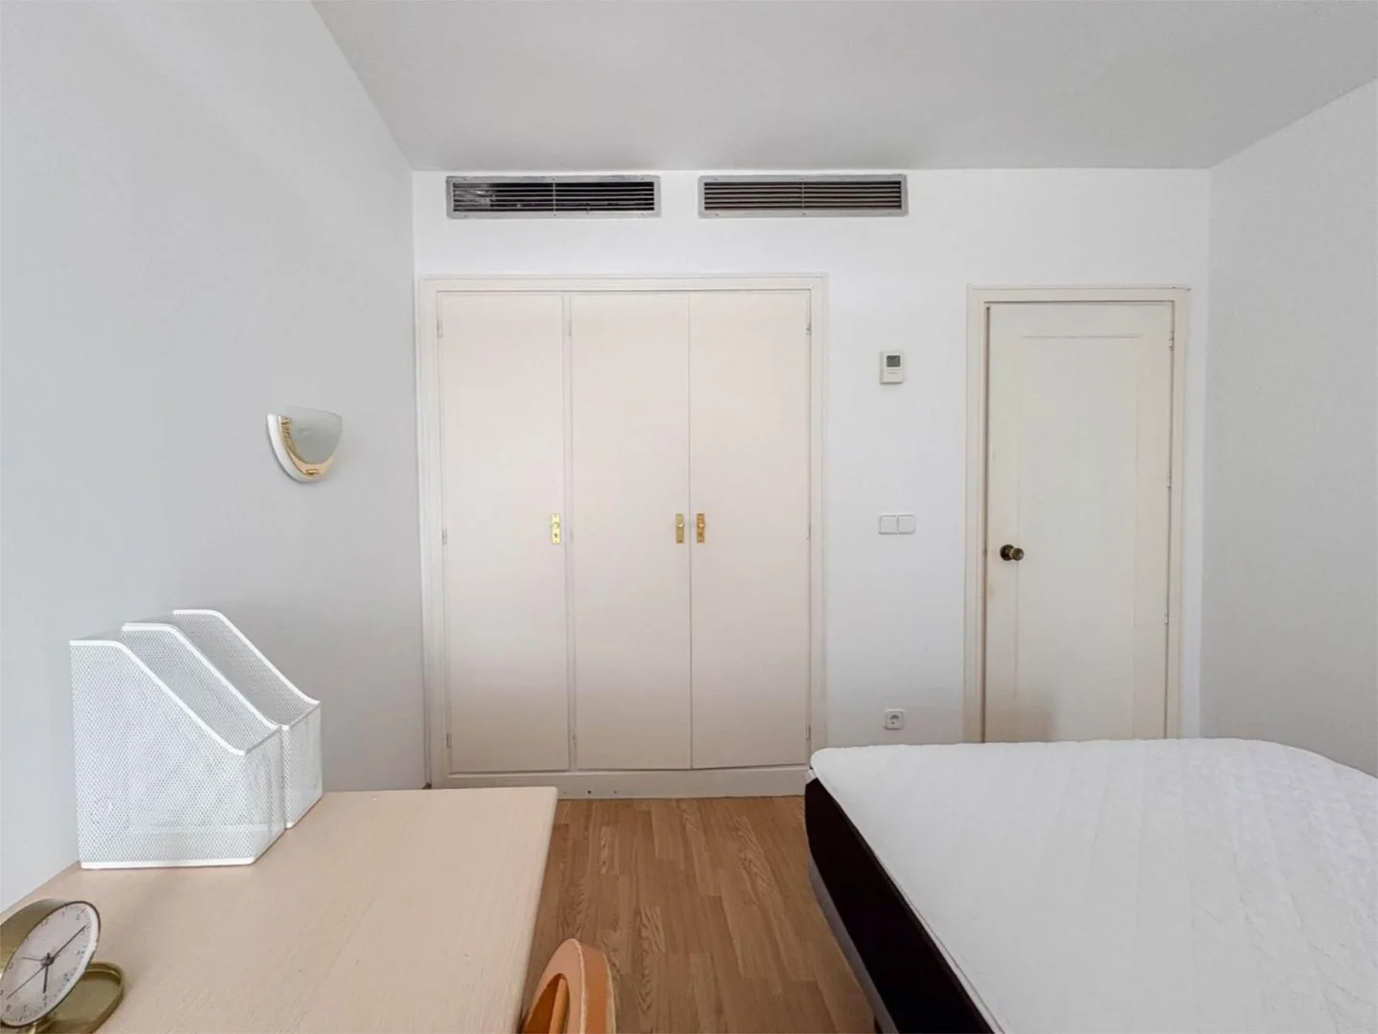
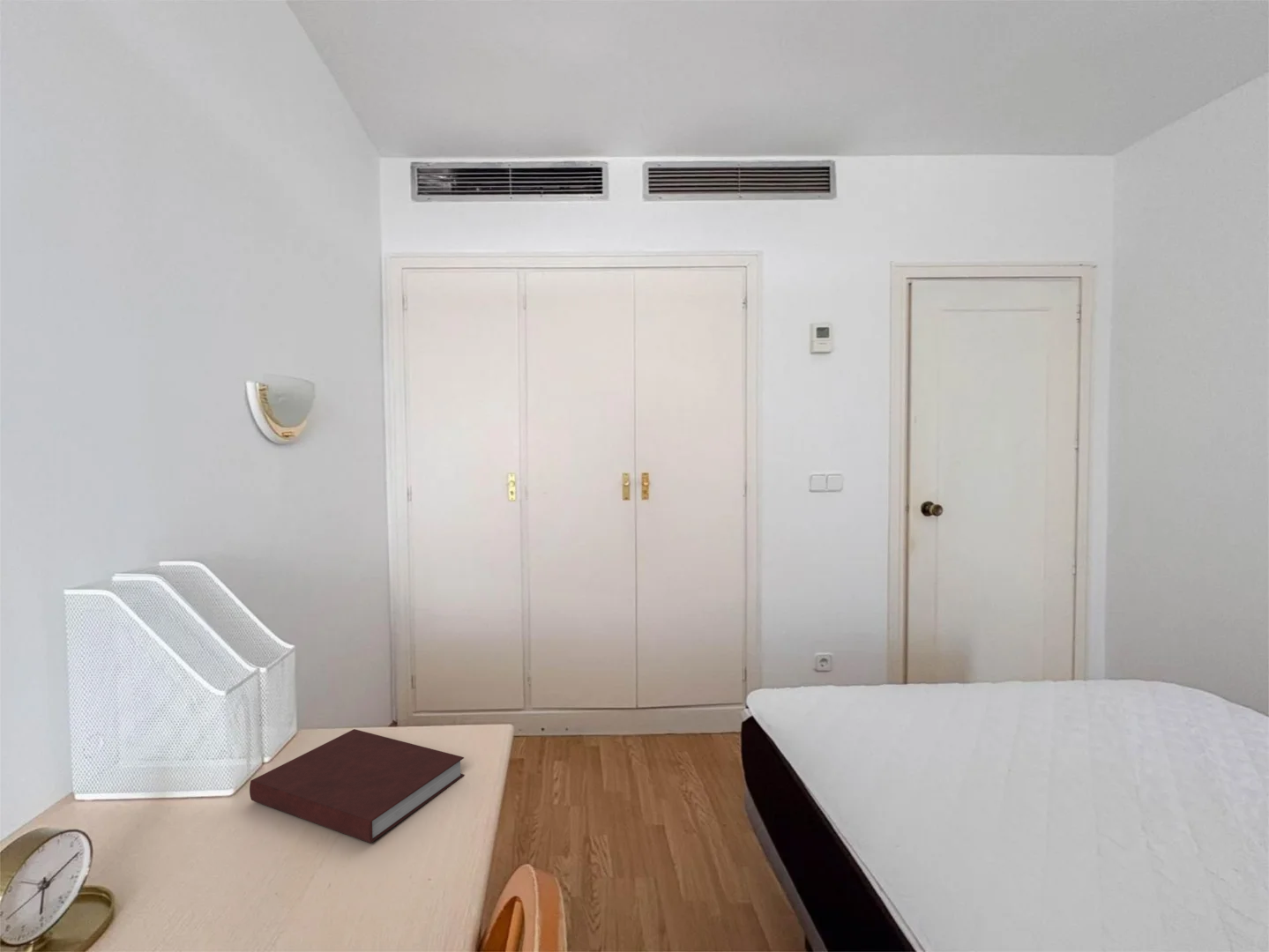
+ notebook [249,728,466,844]
